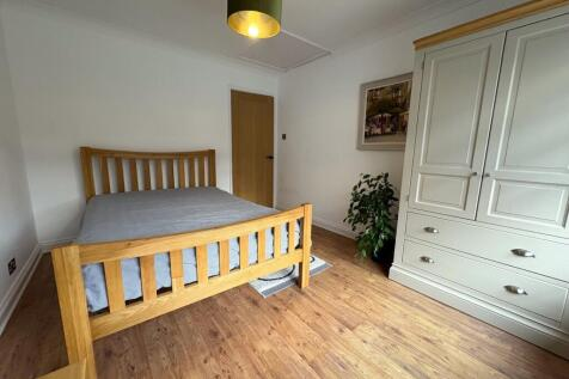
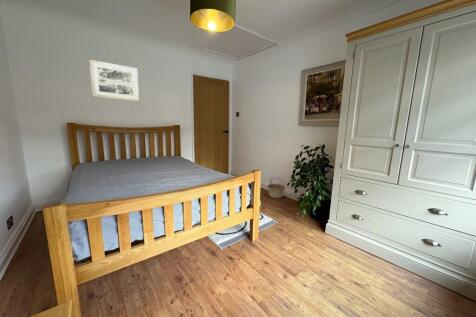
+ basket [266,177,287,199]
+ wall art [88,59,140,102]
